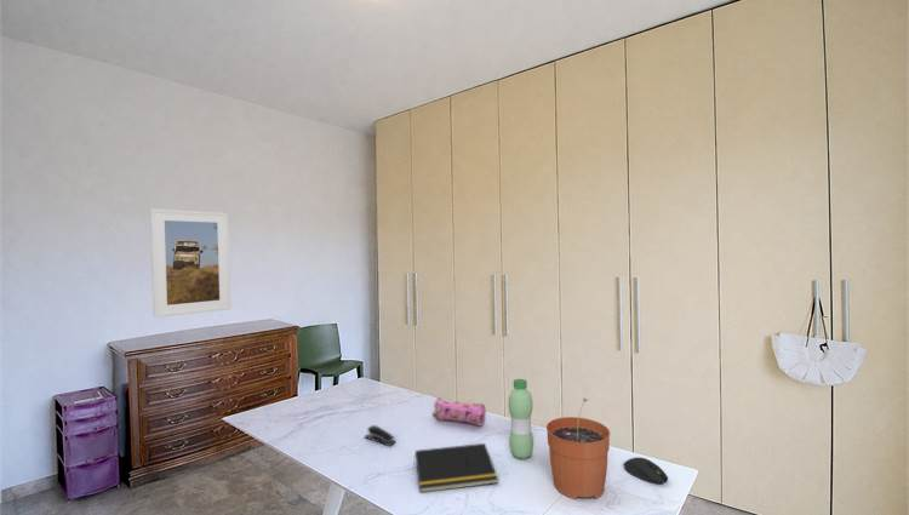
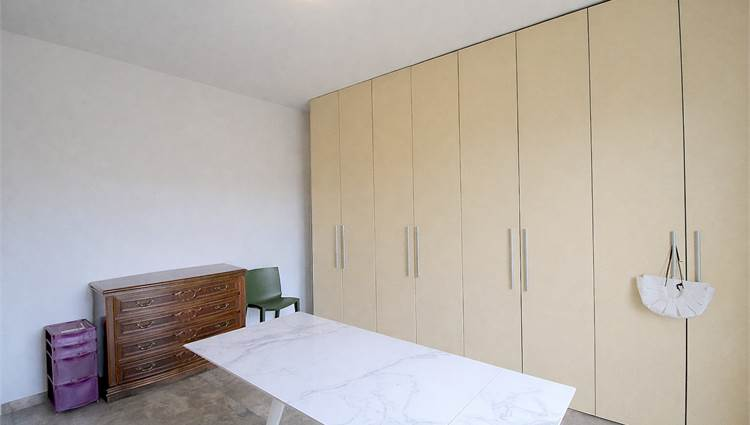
- stapler [362,424,396,447]
- plant pot [545,396,611,500]
- computer mouse [623,457,669,486]
- notepad [412,442,499,493]
- pencil case [431,396,487,428]
- water bottle [508,378,534,460]
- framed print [149,207,233,319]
